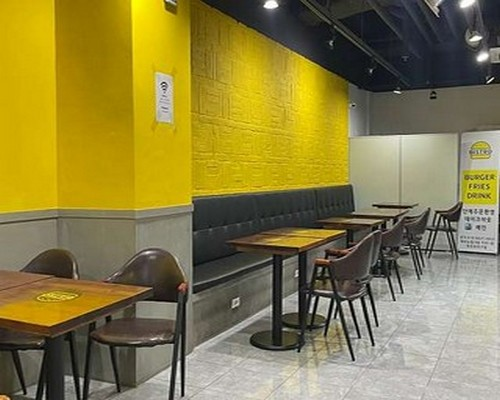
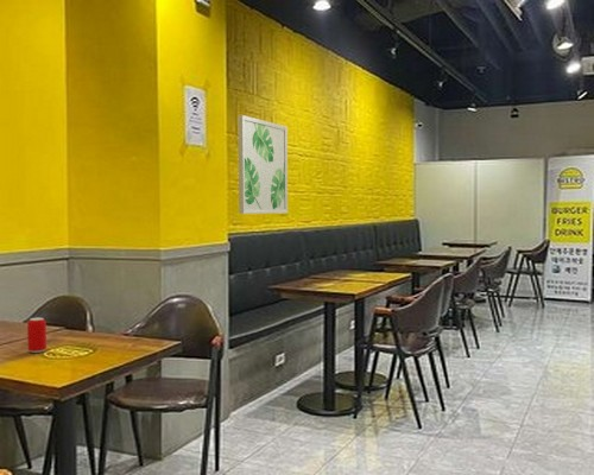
+ wall art [238,114,289,215]
+ beverage can [26,317,48,354]
